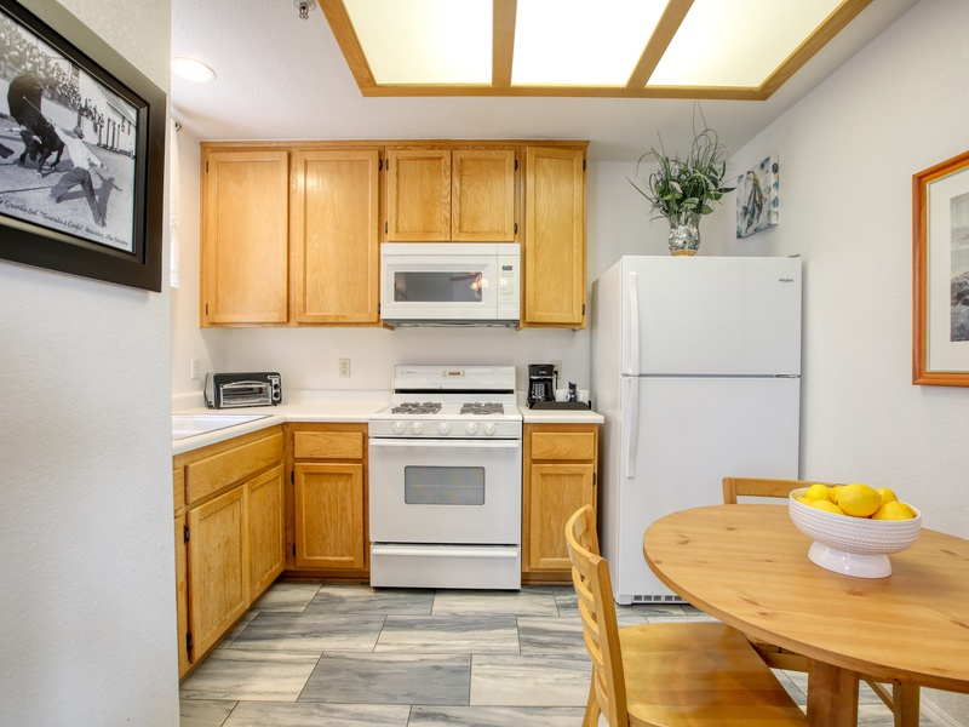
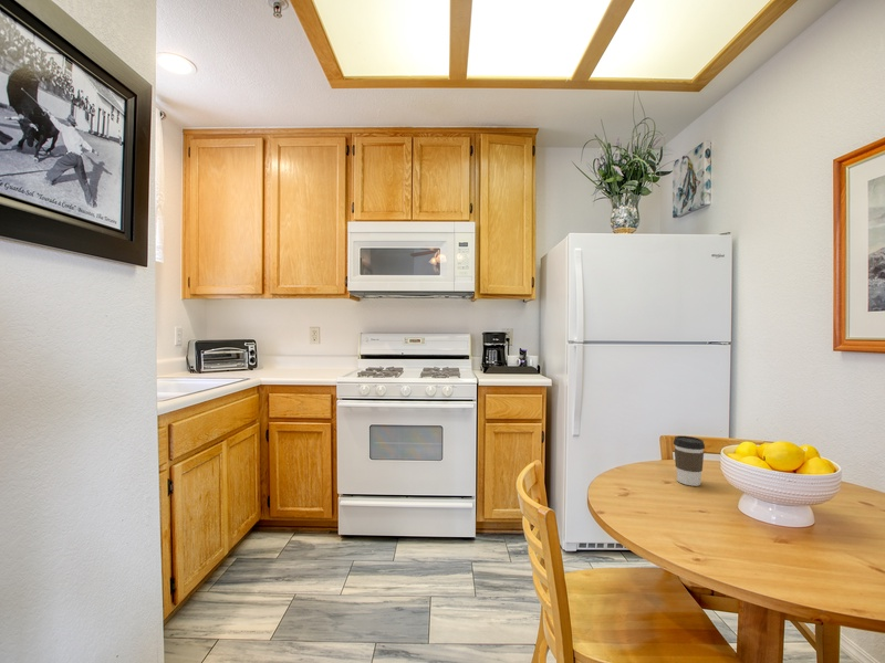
+ coffee cup [673,435,706,487]
